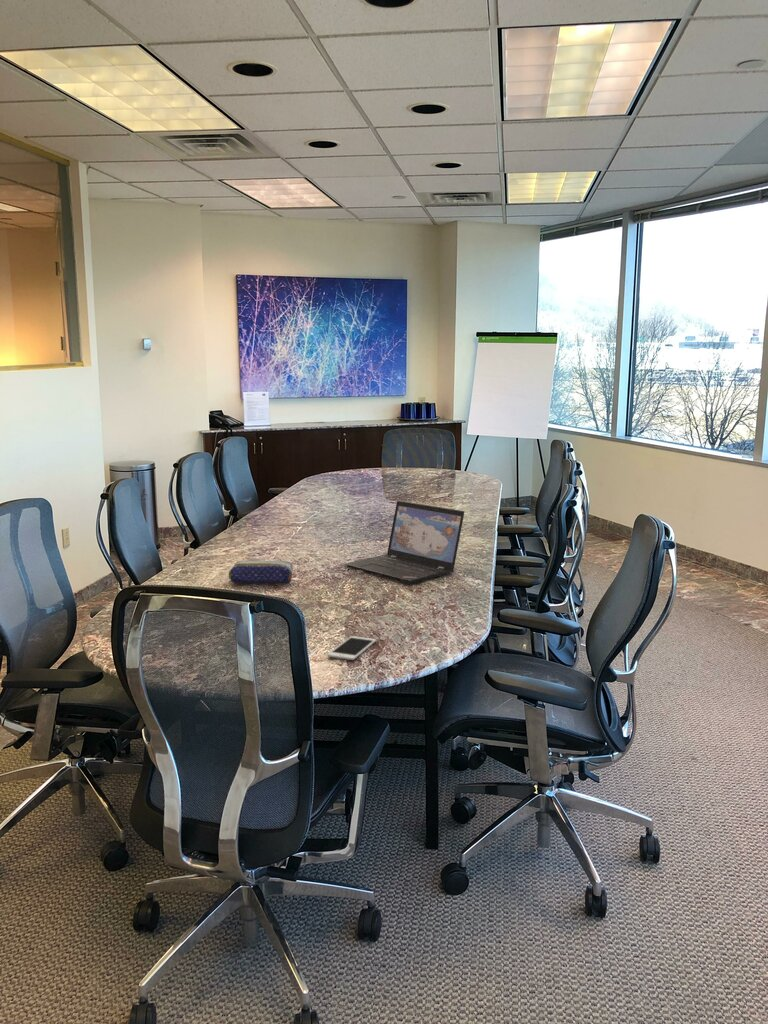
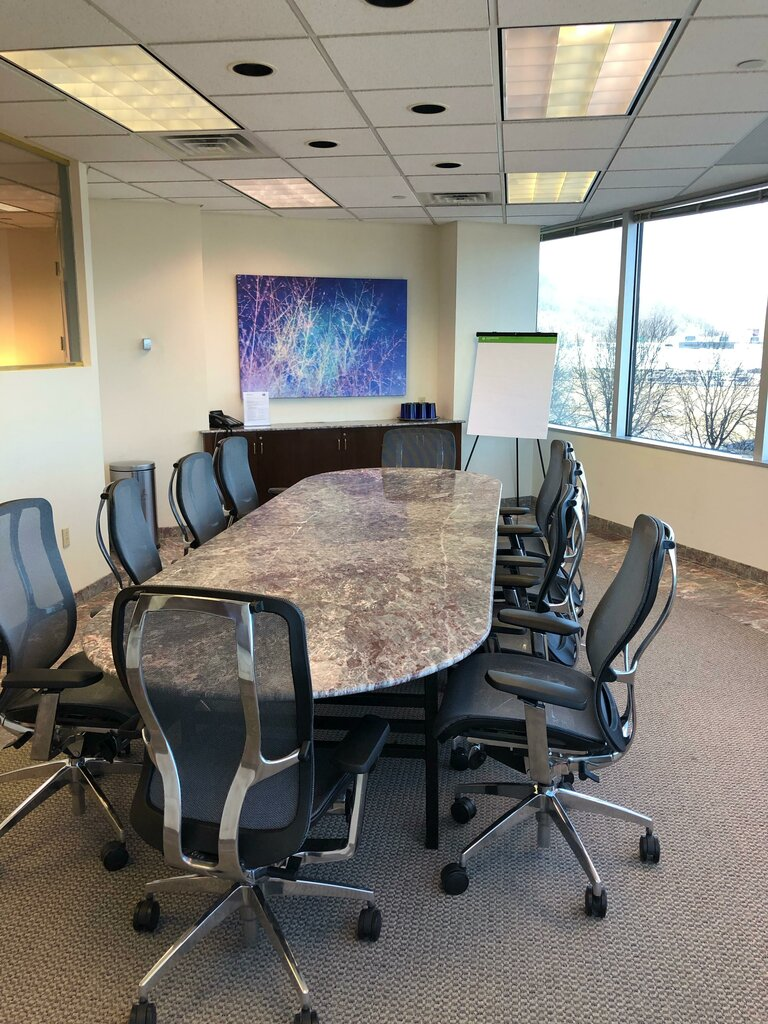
- pencil case [228,560,294,584]
- laptop [344,500,465,584]
- cell phone [326,635,377,661]
